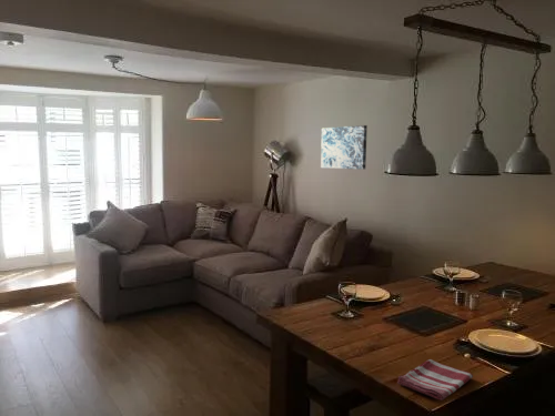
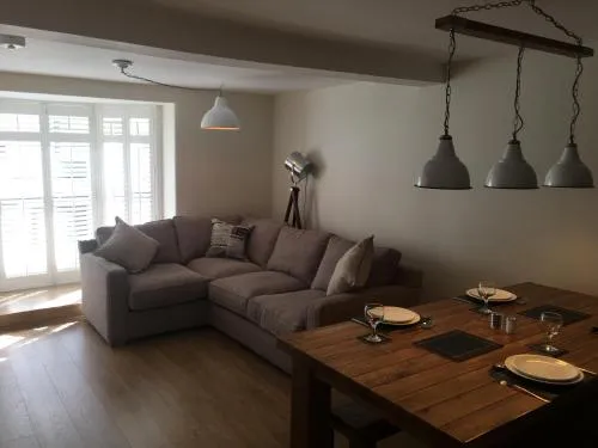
- dish towel [396,358,474,402]
- wall art [320,124,369,171]
